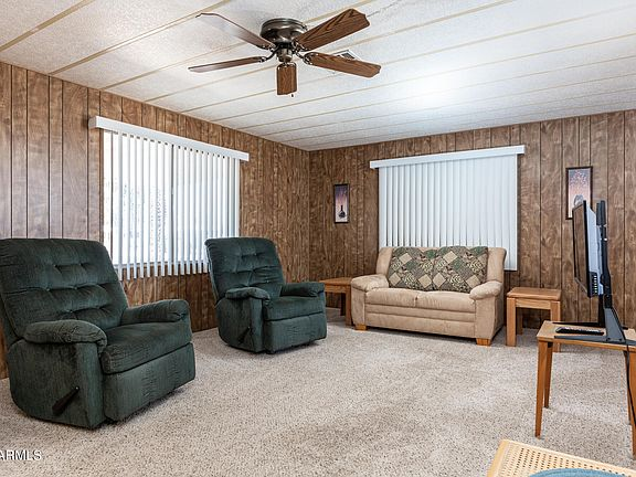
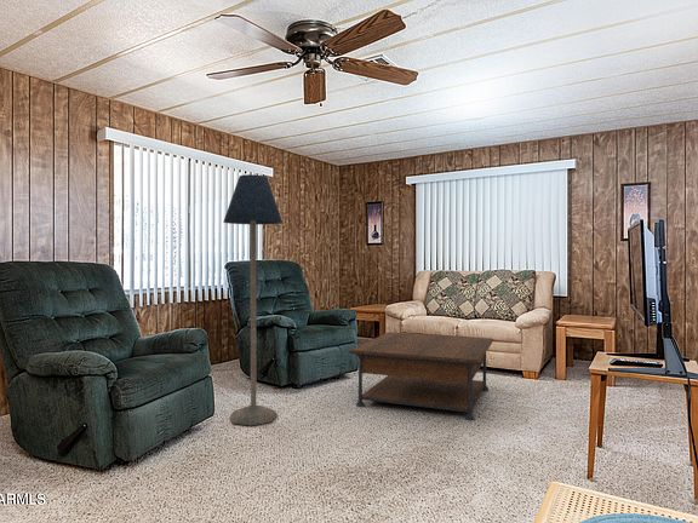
+ coffee table [348,331,494,421]
+ floor lamp [222,173,284,427]
